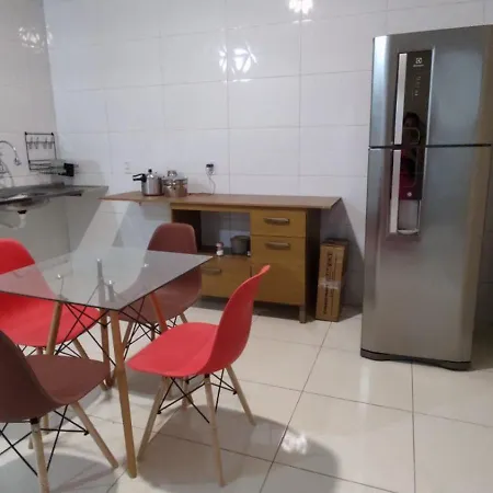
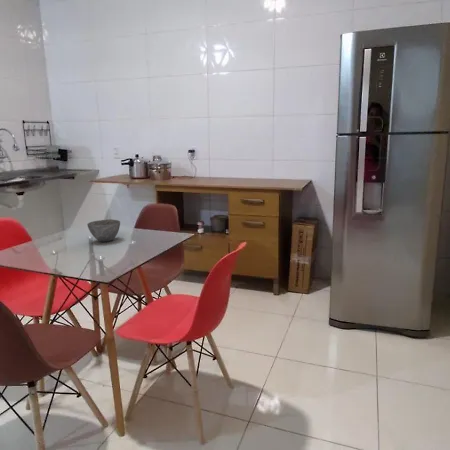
+ bowl [86,218,121,243]
